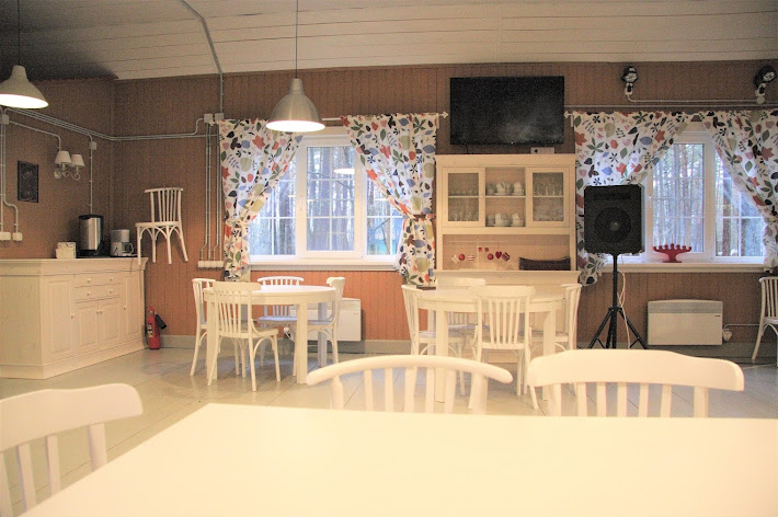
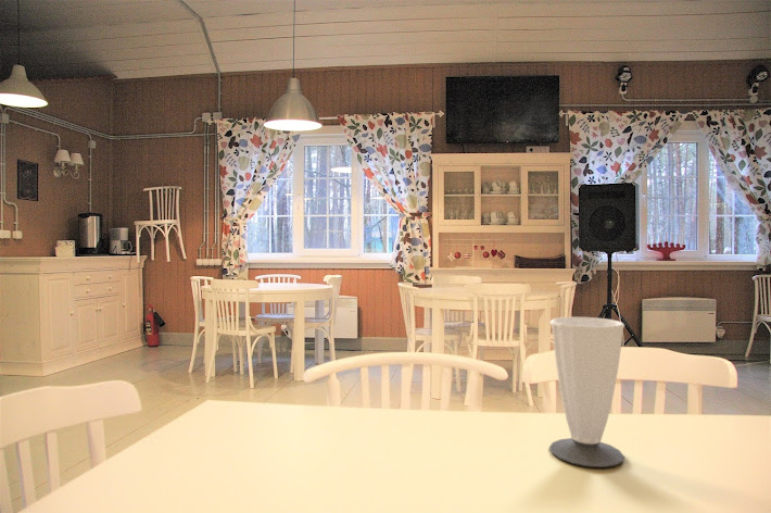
+ cup [548,316,625,468]
